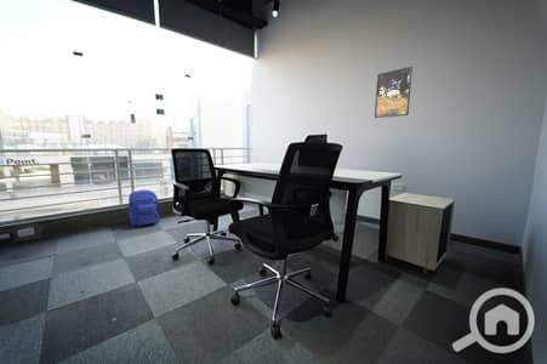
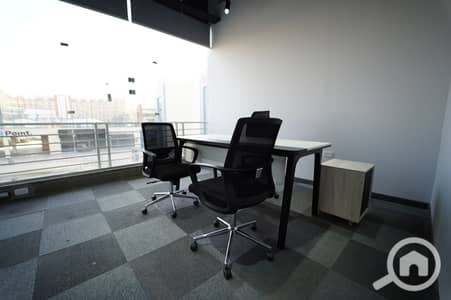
- backpack [127,189,161,227]
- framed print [374,66,414,119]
